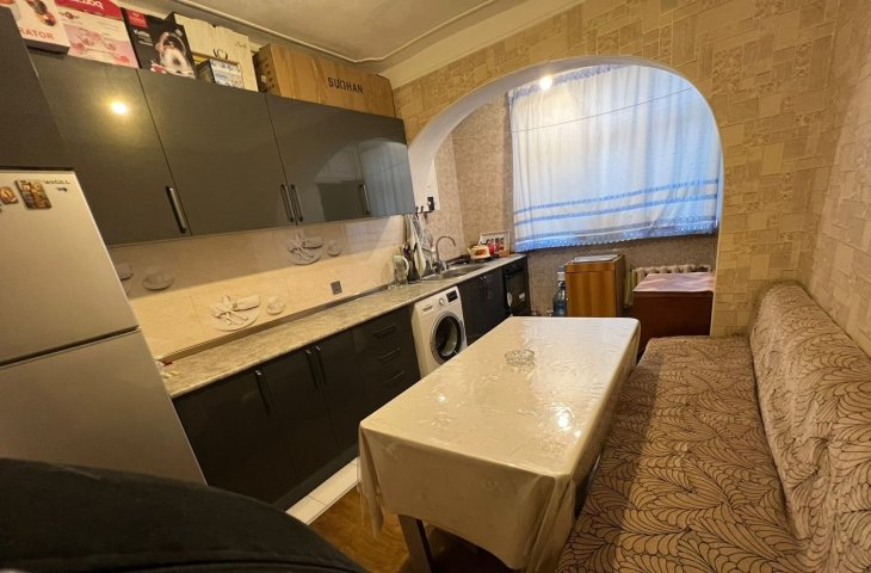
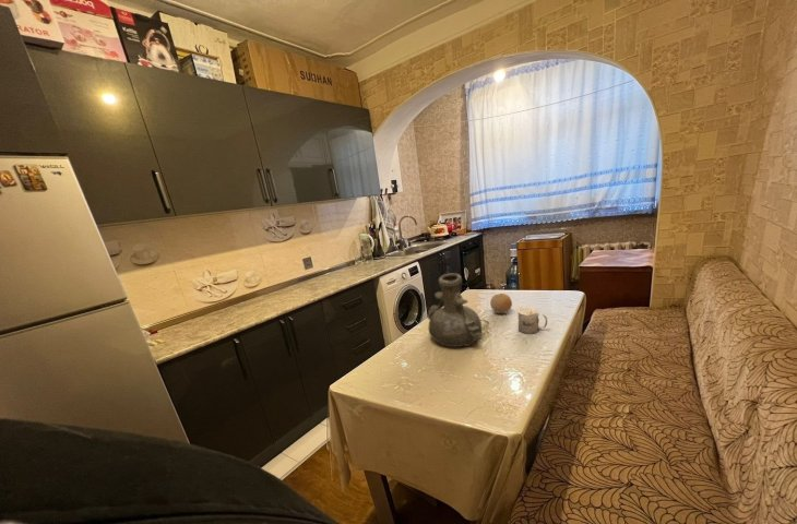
+ fruit [489,293,513,314]
+ mug [516,306,548,335]
+ vase [426,272,483,348]
